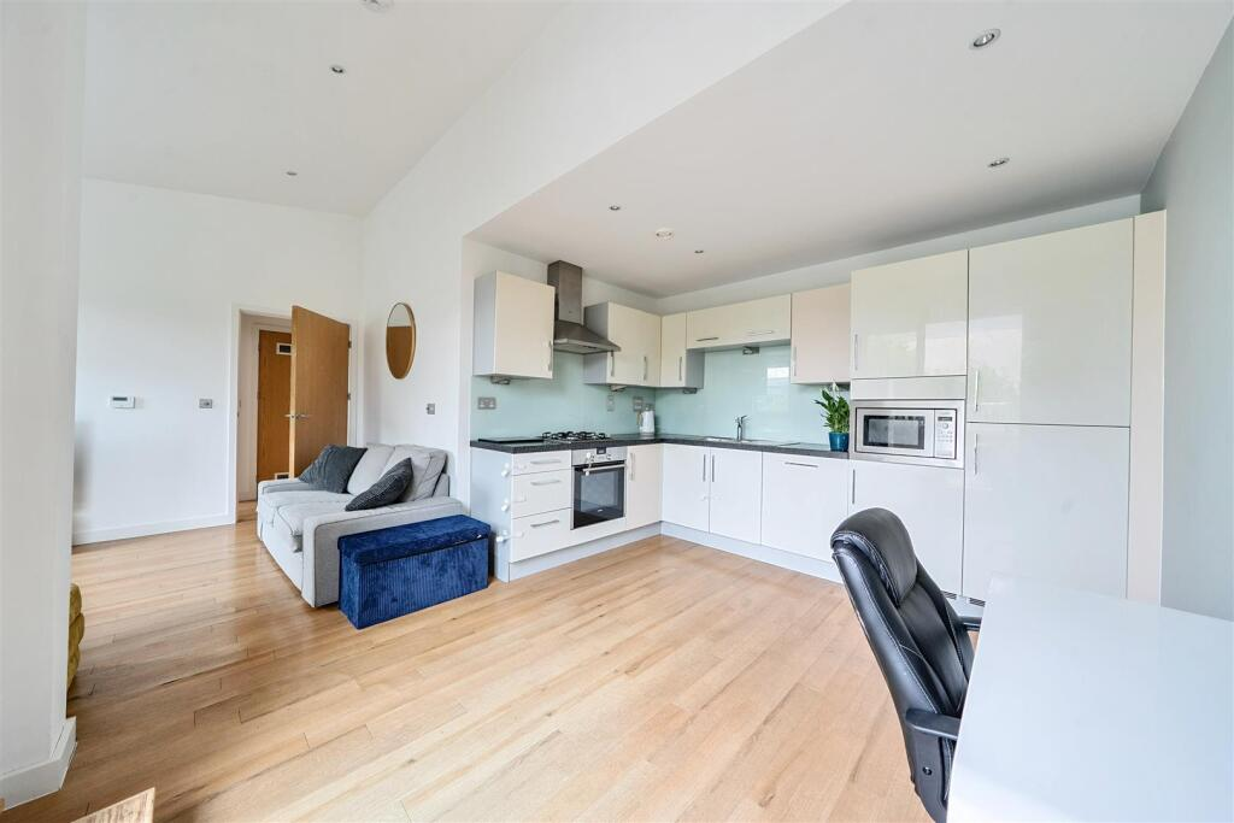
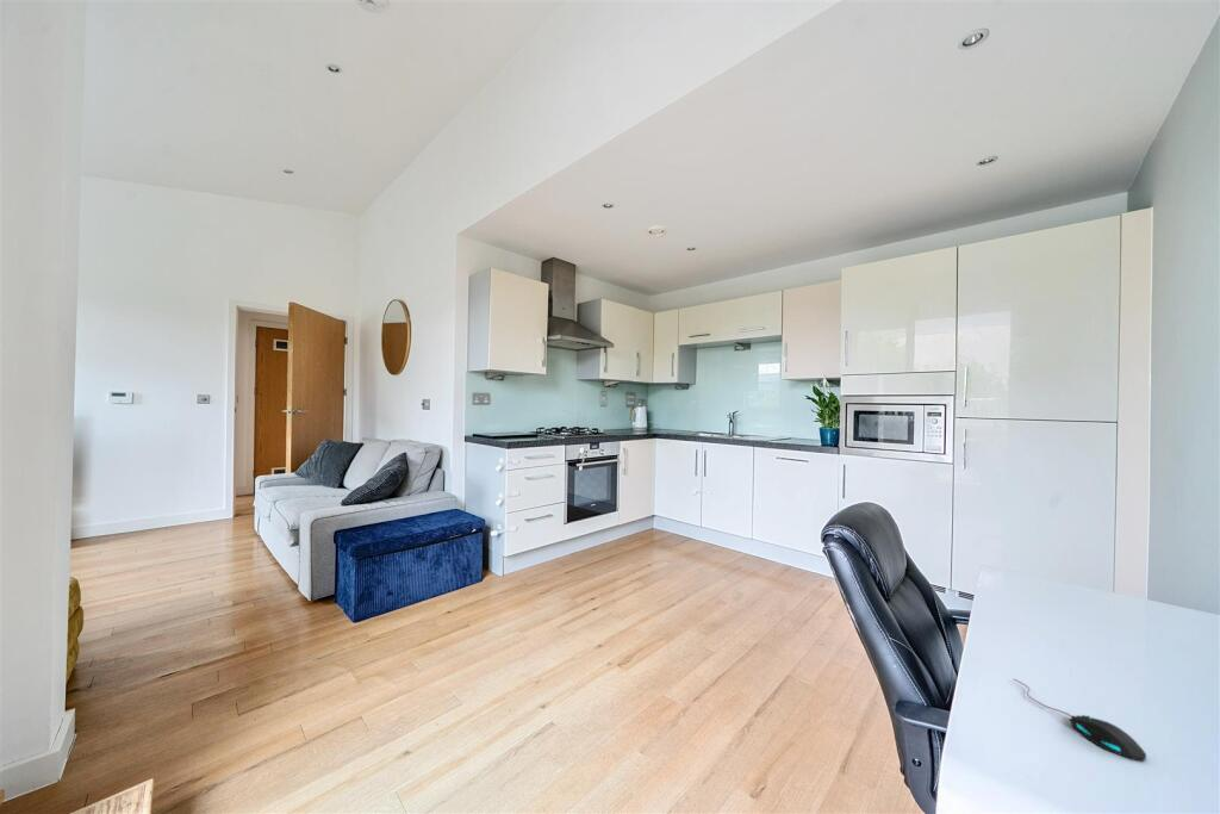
+ mouse [1013,678,1147,763]
